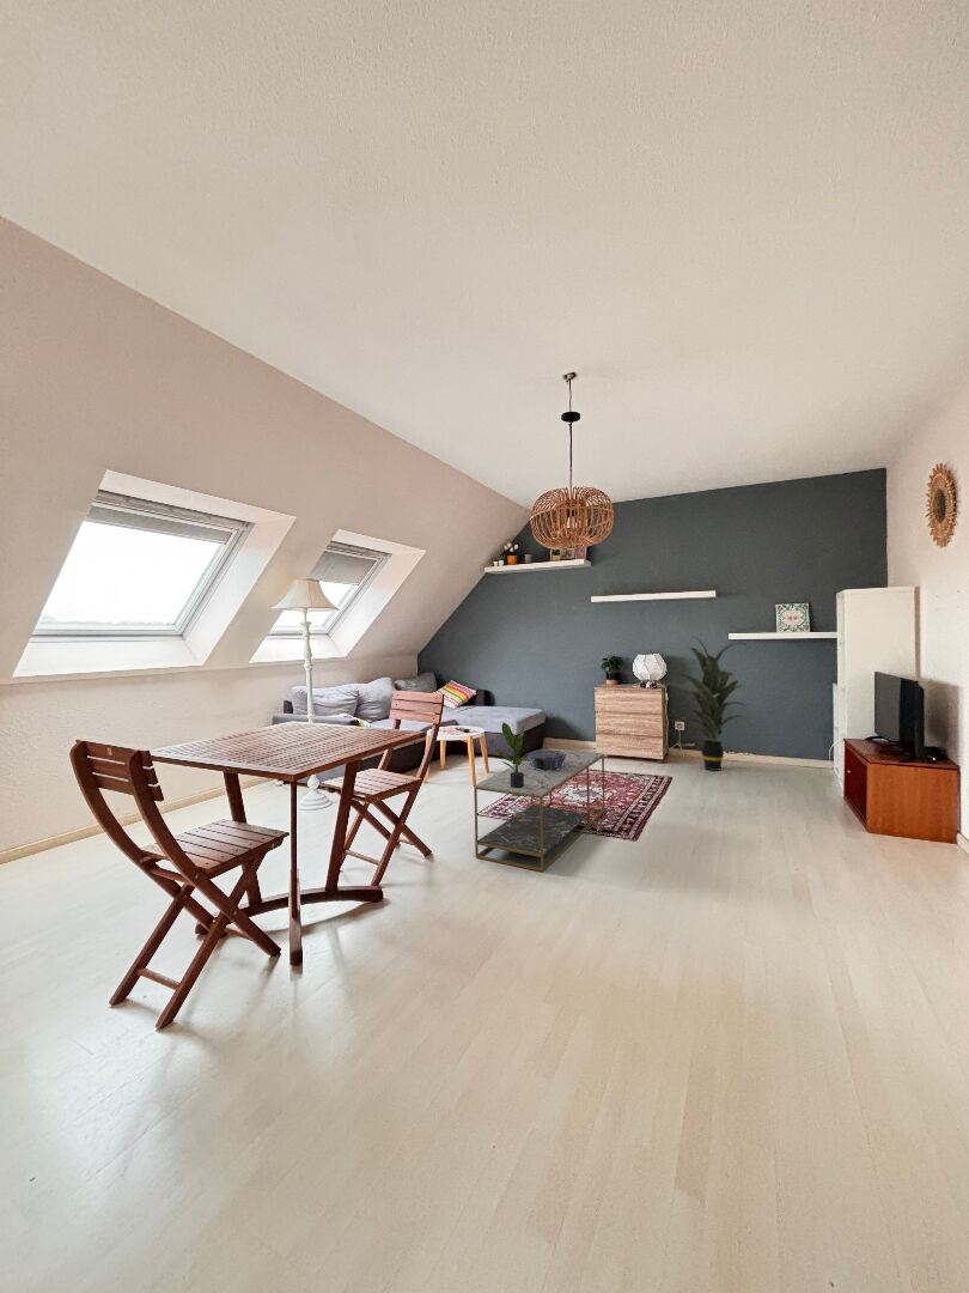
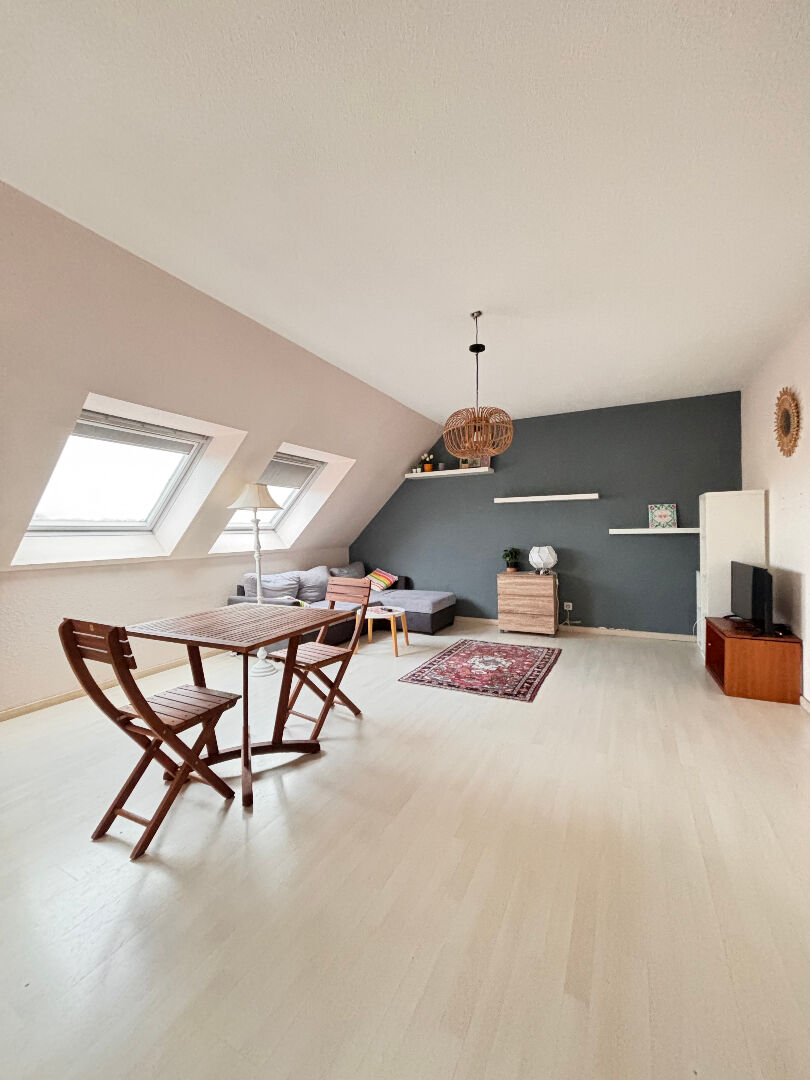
- indoor plant [664,636,749,772]
- coffee table [473,747,607,873]
- potted plant [494,721,531,788]
- decorative bowl [524,748,567,771]
